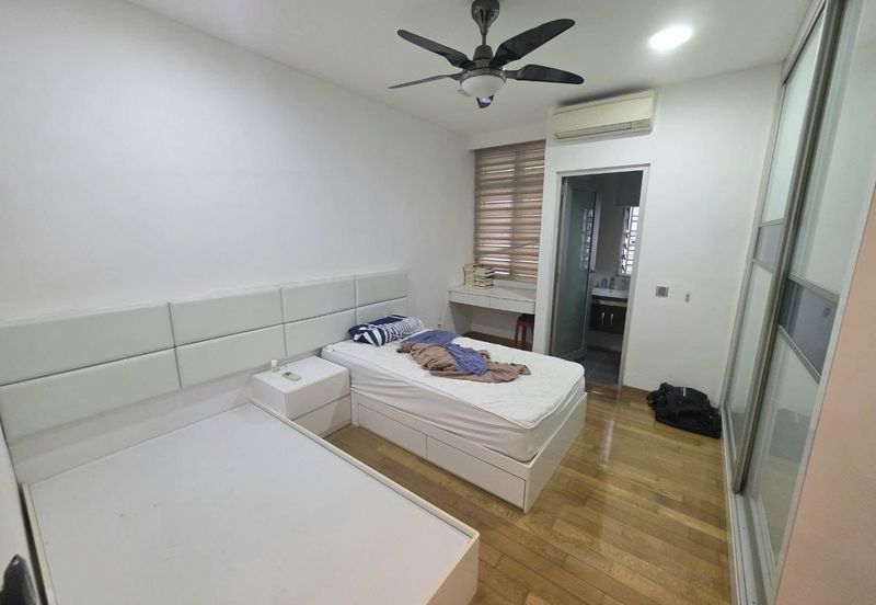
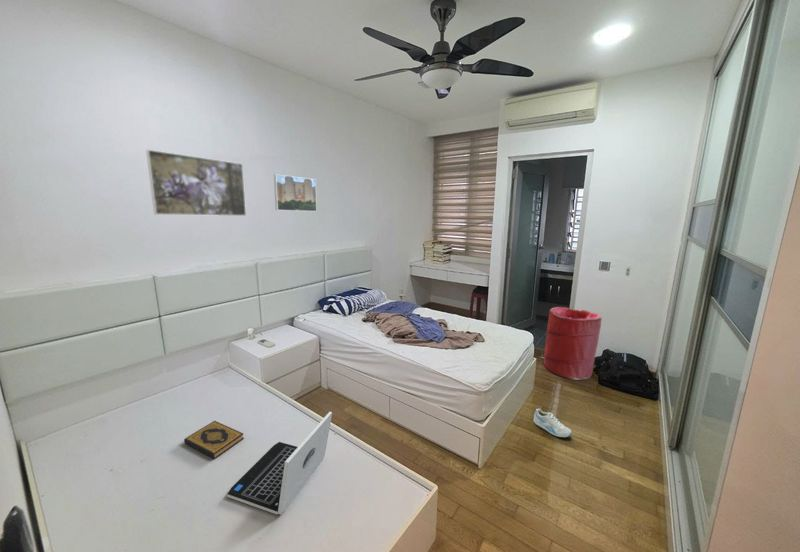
+ hardback book [183,420,245,460]
+ sneaker [532,408,573,438]
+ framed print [273,173,318,213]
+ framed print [145,149,247,217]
+ laptop [226,411,333,516]
+ laundry hamper [543,306,603,381]
